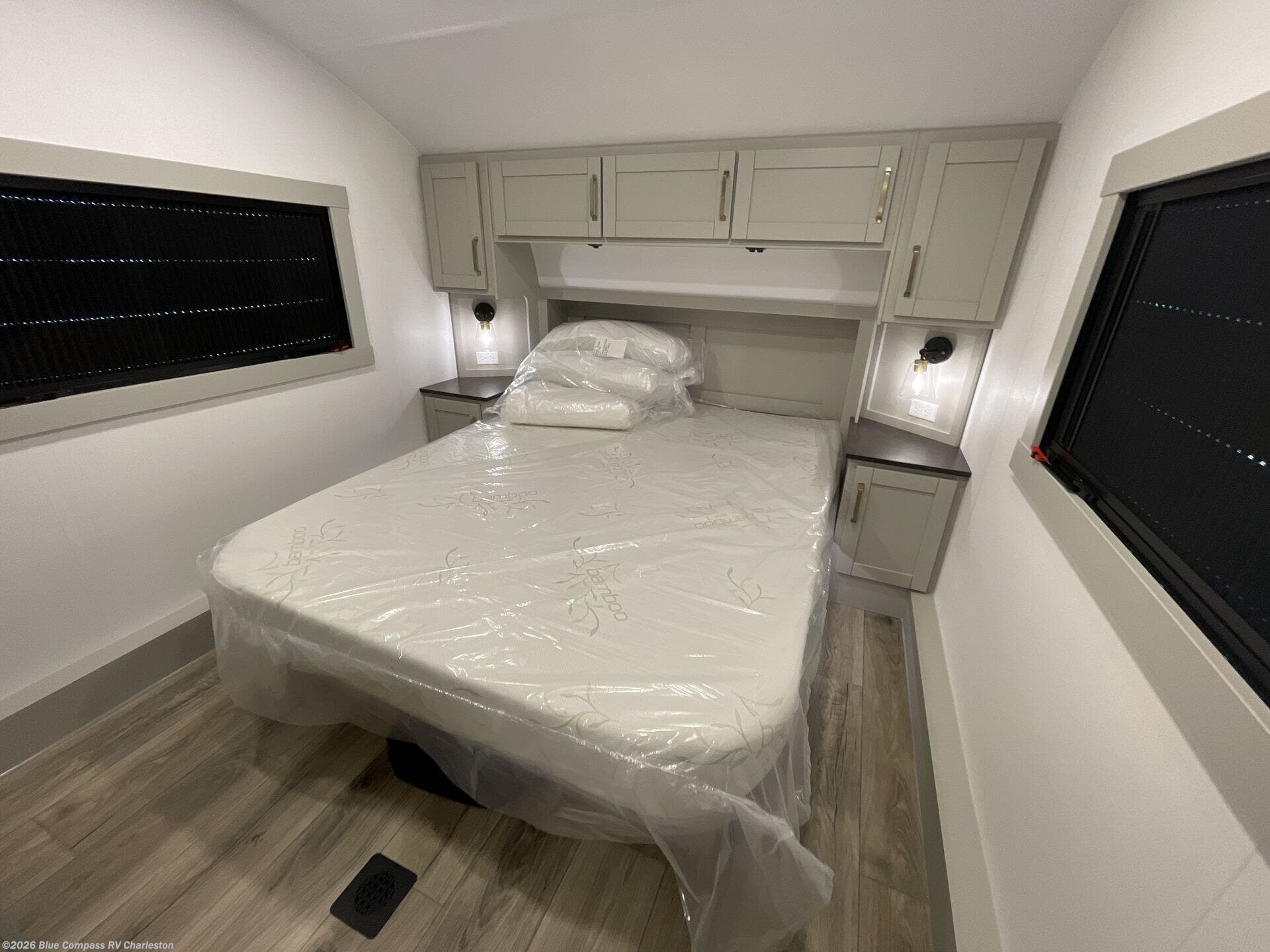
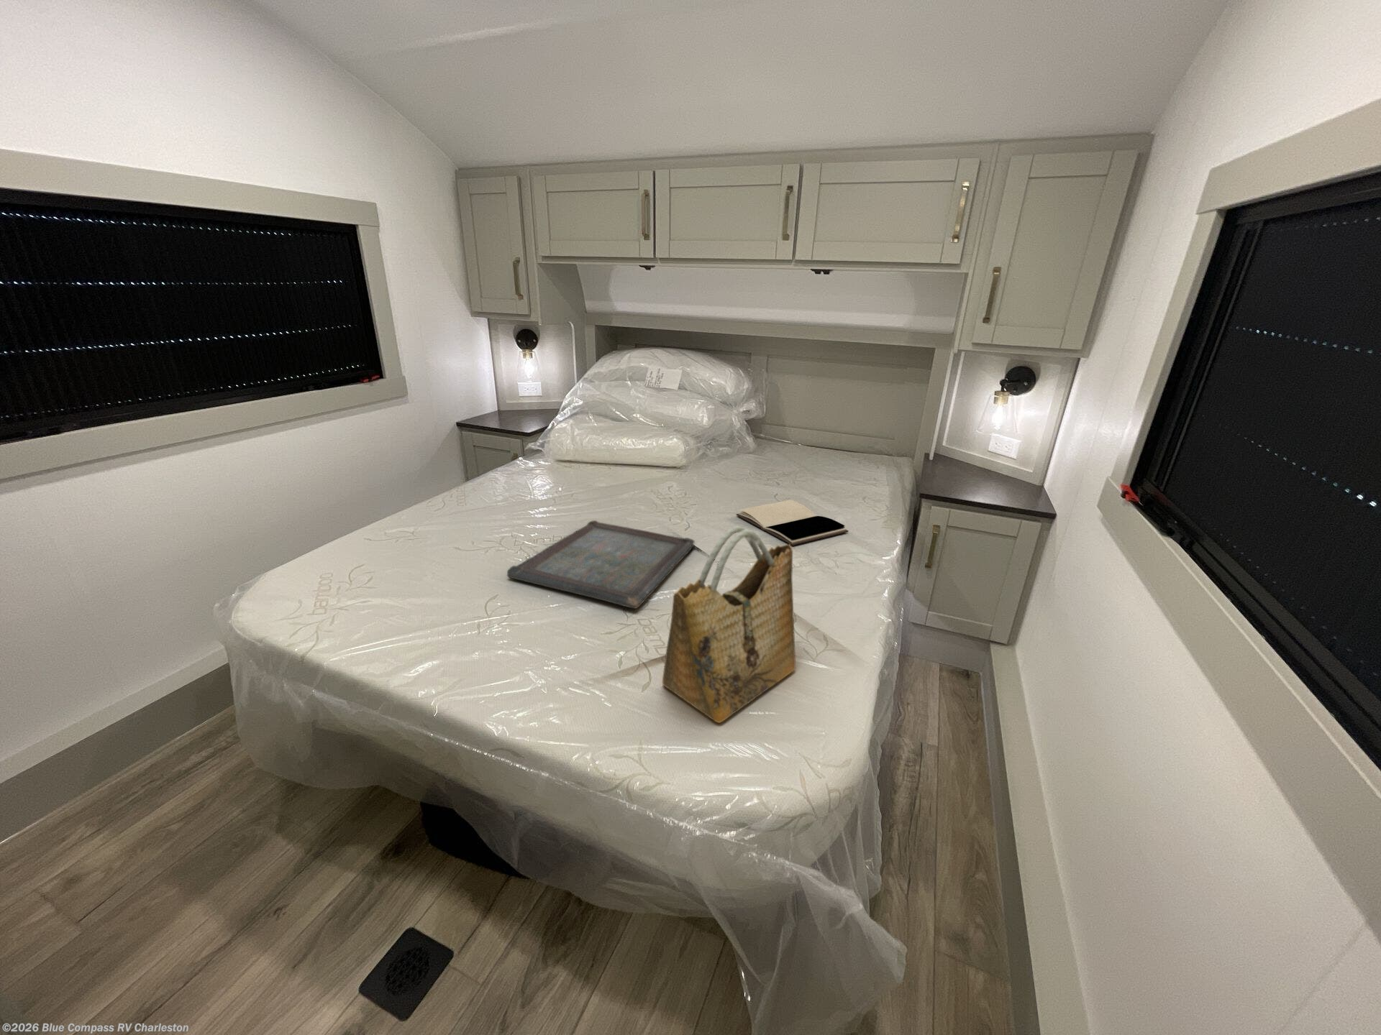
+ grocery bag [662,525,796,724]
+ book [736,499,849,546]
+ serving tray [507,520,696,610]
